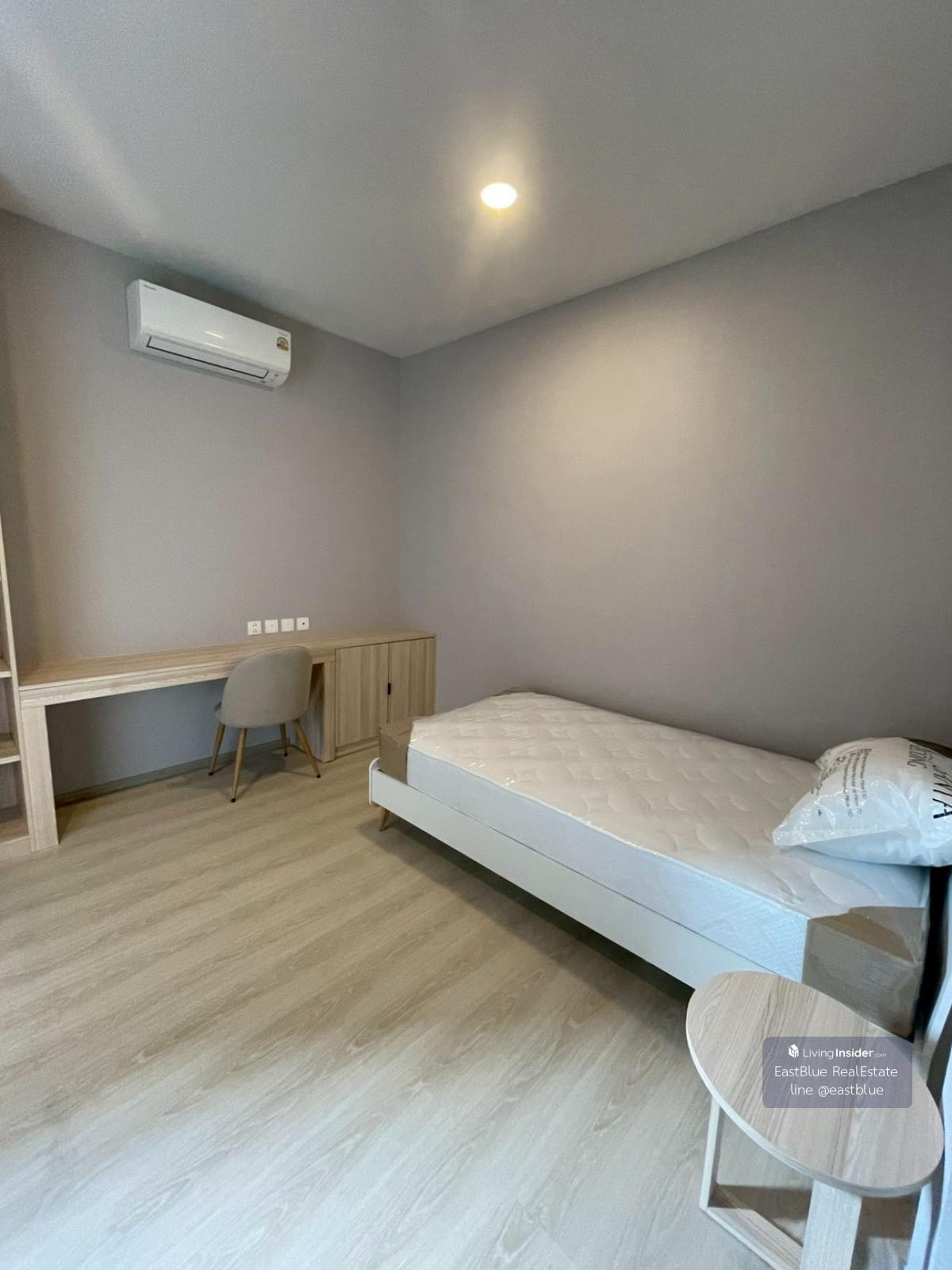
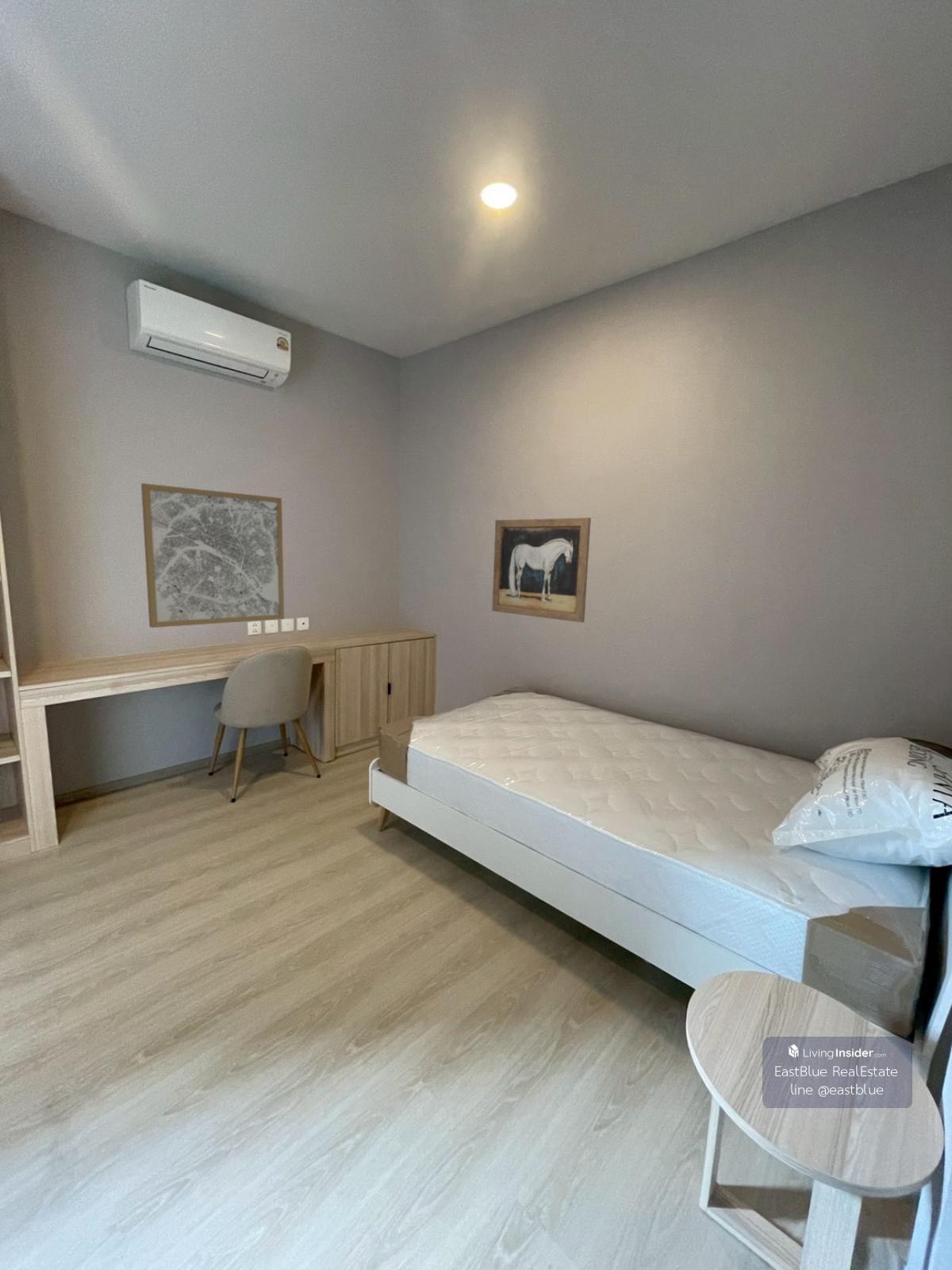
+ wall art [140,483,285,629]
+ wall art [491,517,592,623]
